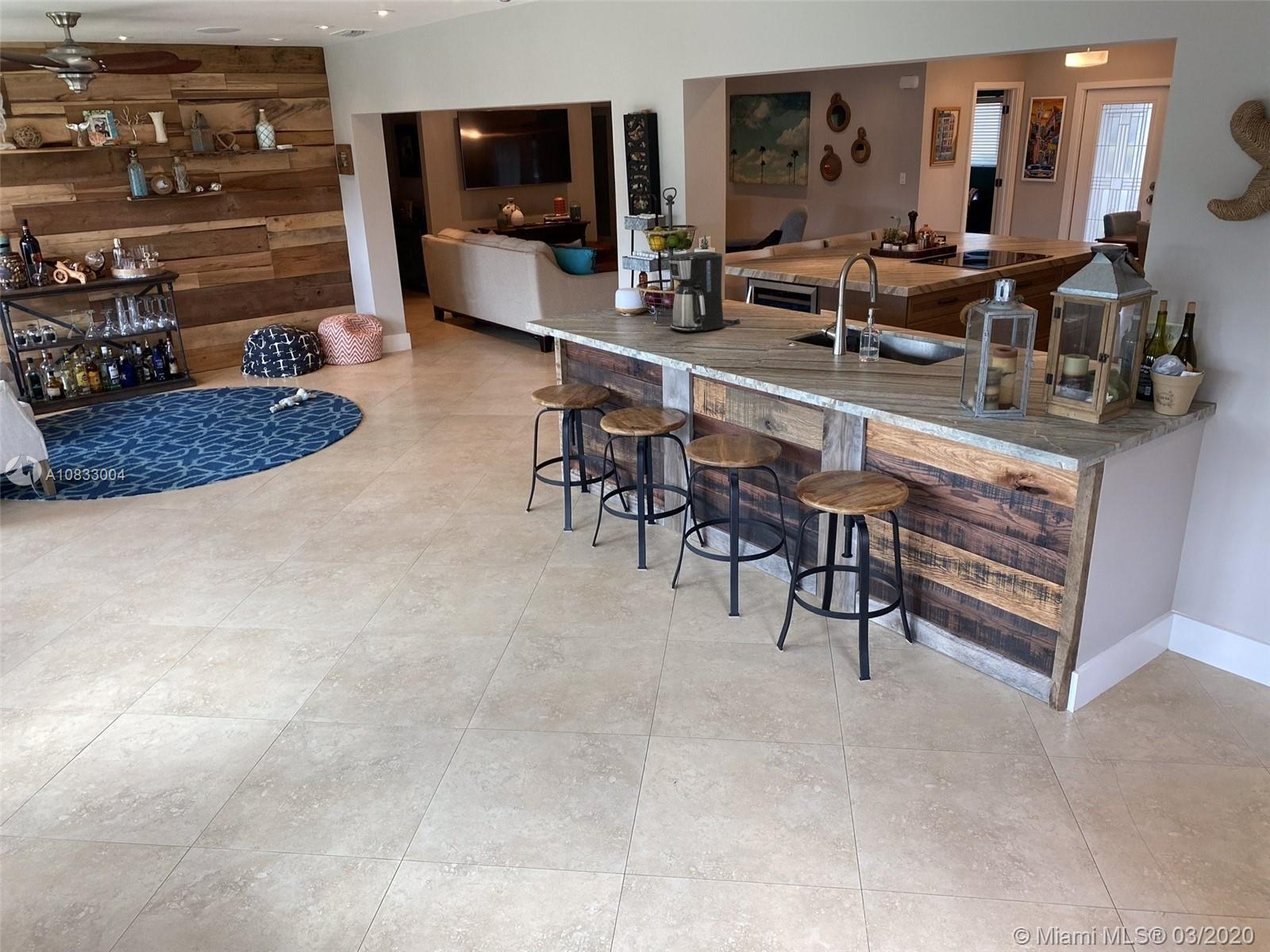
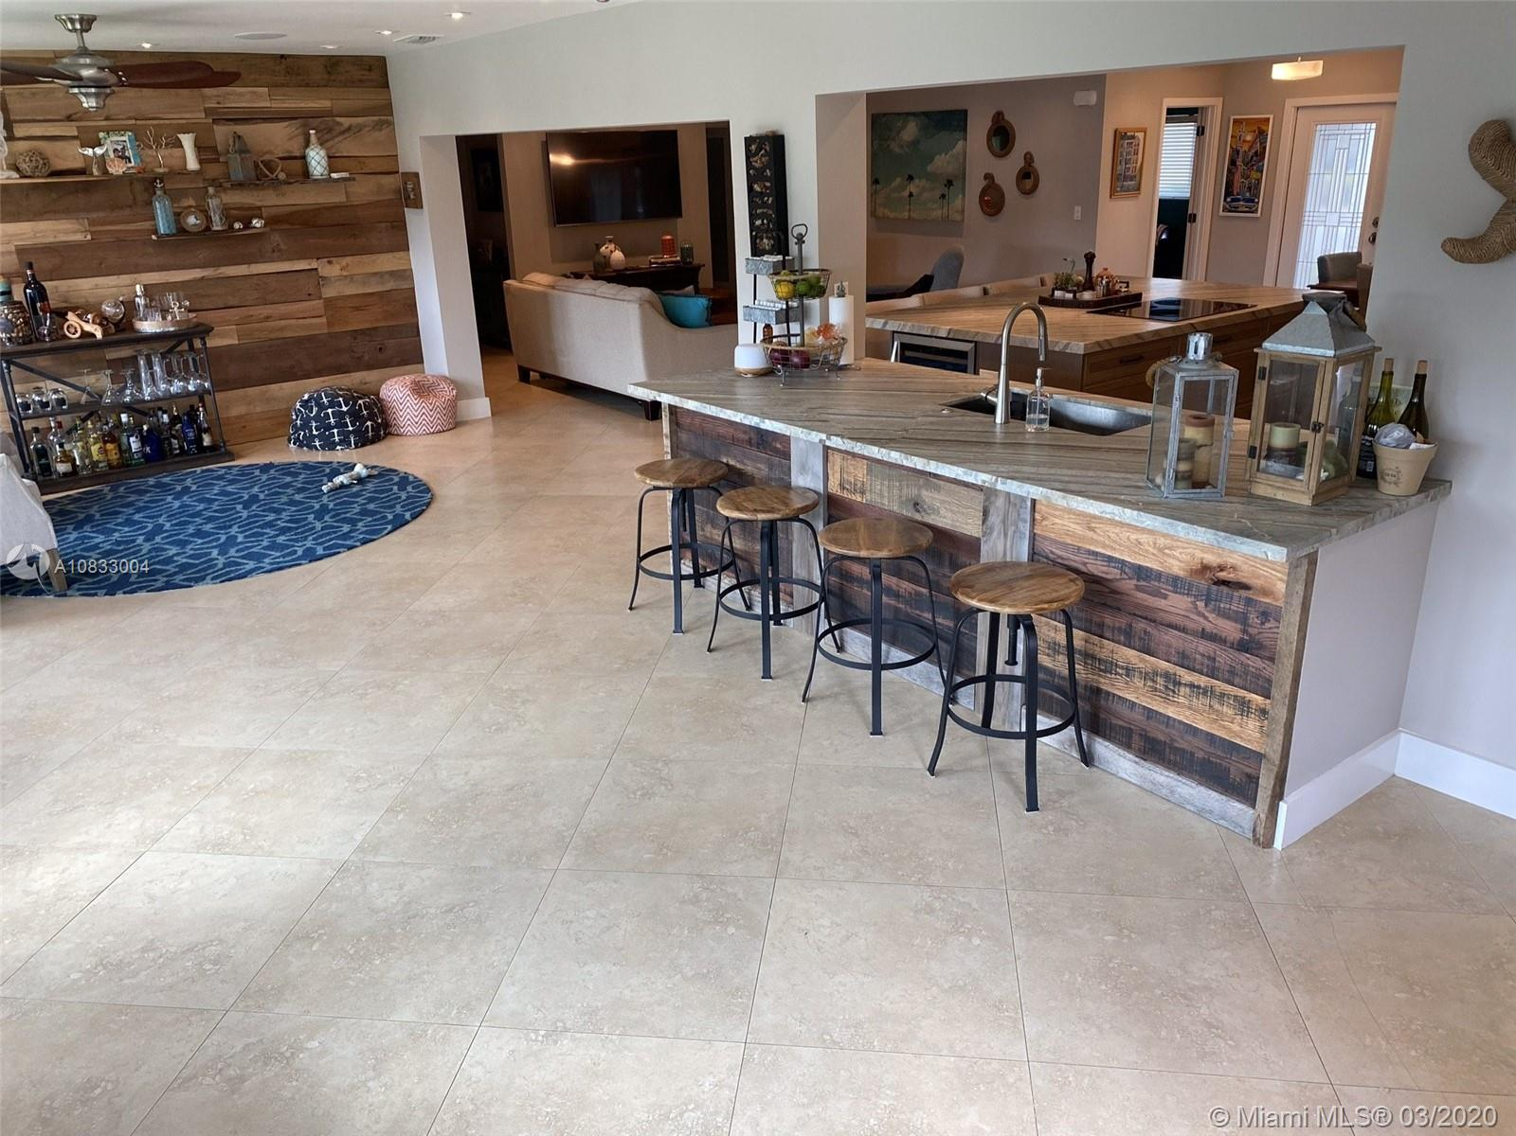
- coffee maker [668,251,741,332]
